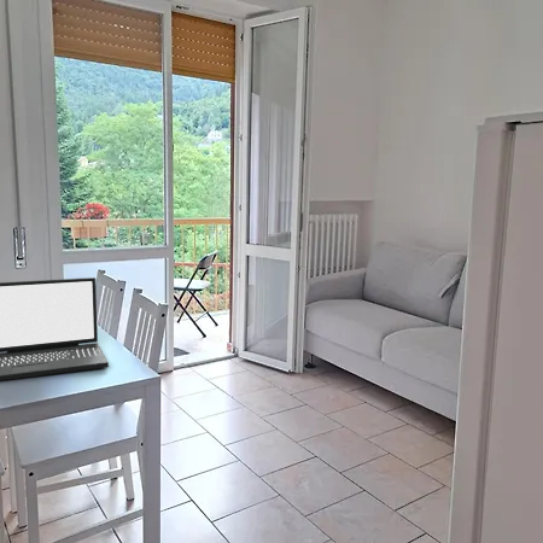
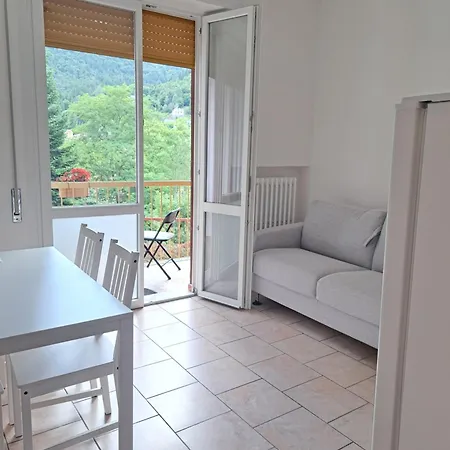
- laptop [0,276,110,381]
